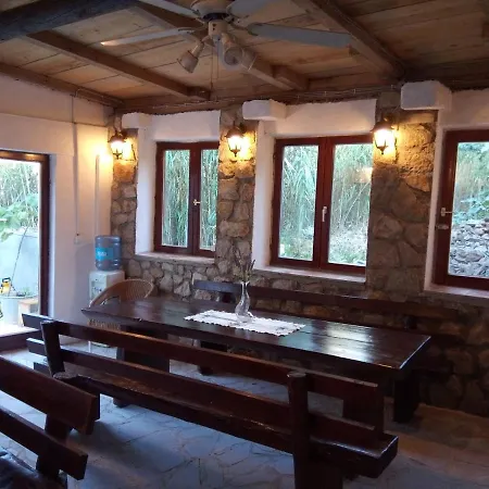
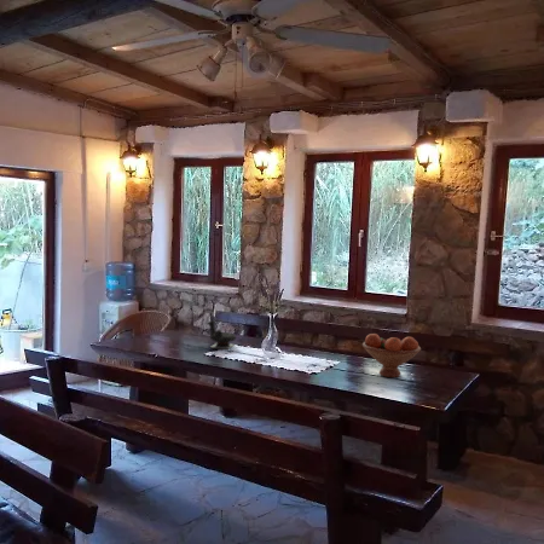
+ fruit bowl [361,332,422,378]
+ teapot [206,319,237,351]
